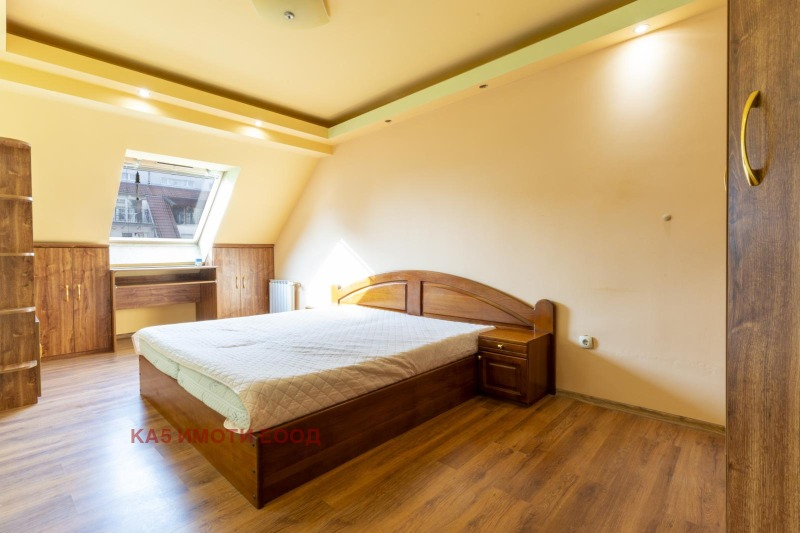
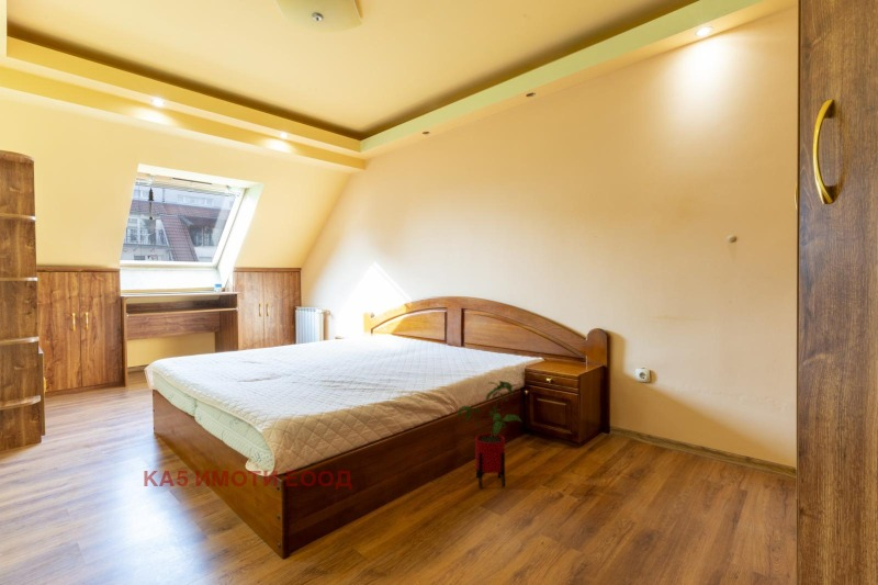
+ house plant [457,380,522,490]
